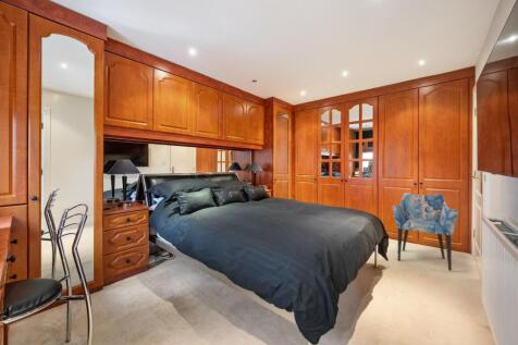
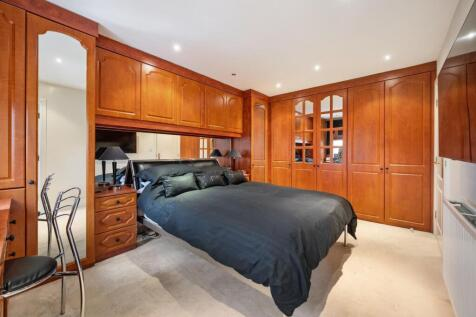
- armchair [391,192,459,272]
